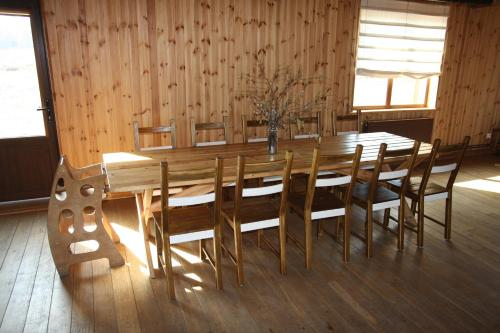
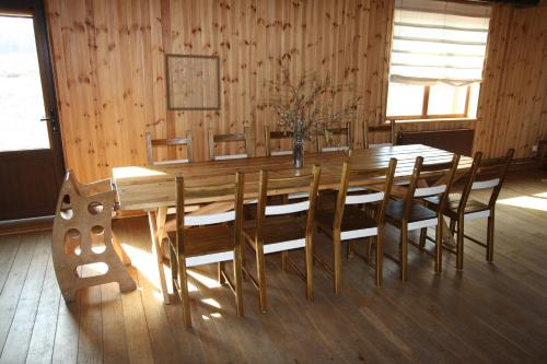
+ wall art [163,52,222,111]
